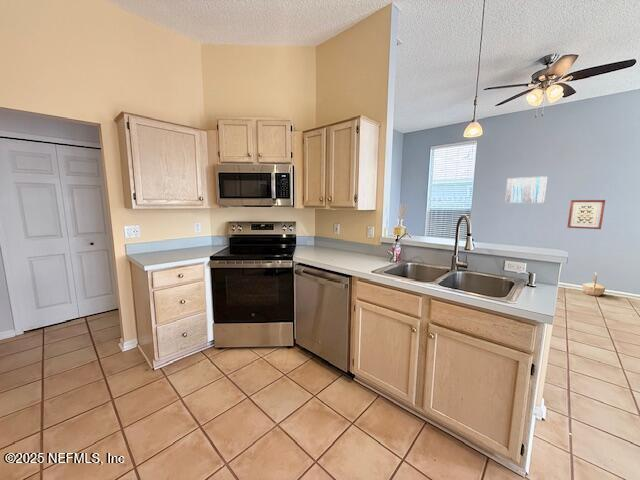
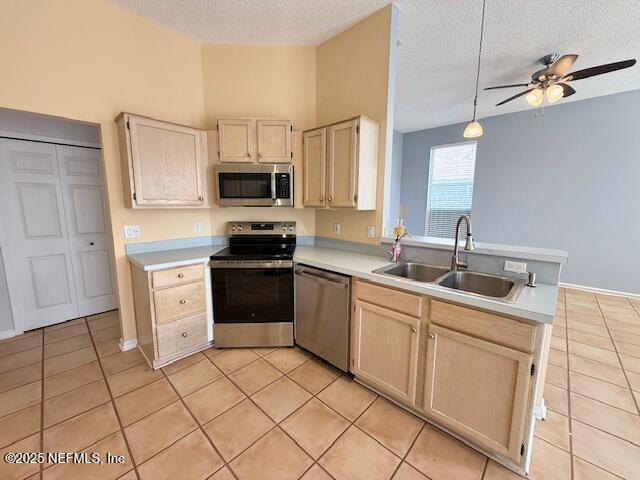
- wall art [504,175,549,204]
- basket [582,271,606,297]
- wall art [566,199,606,230]
